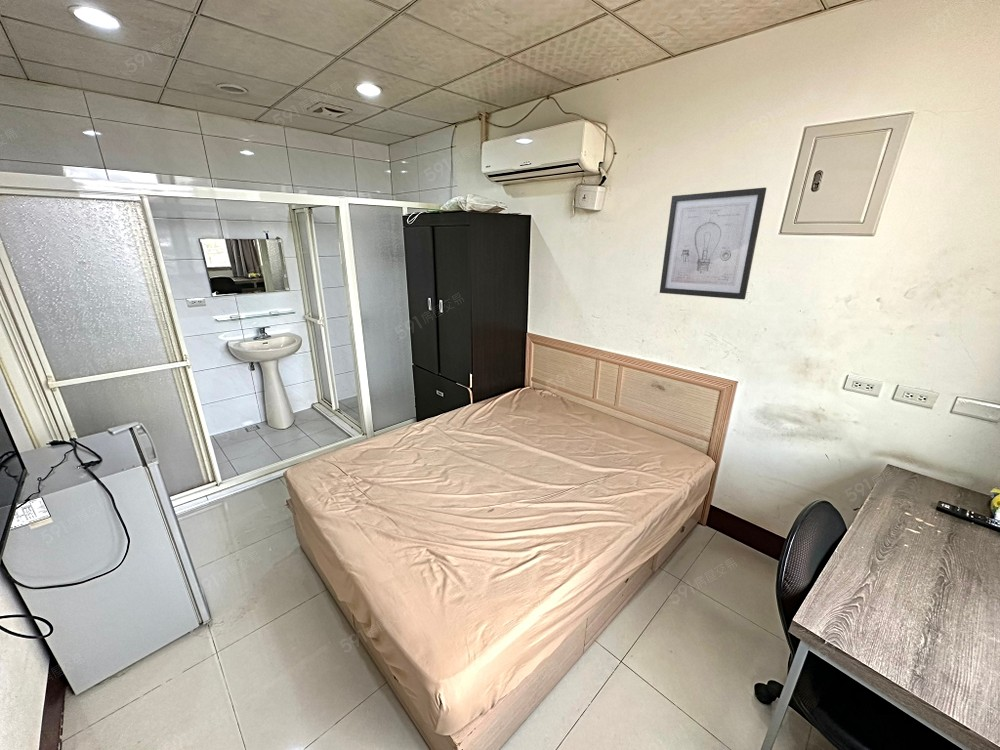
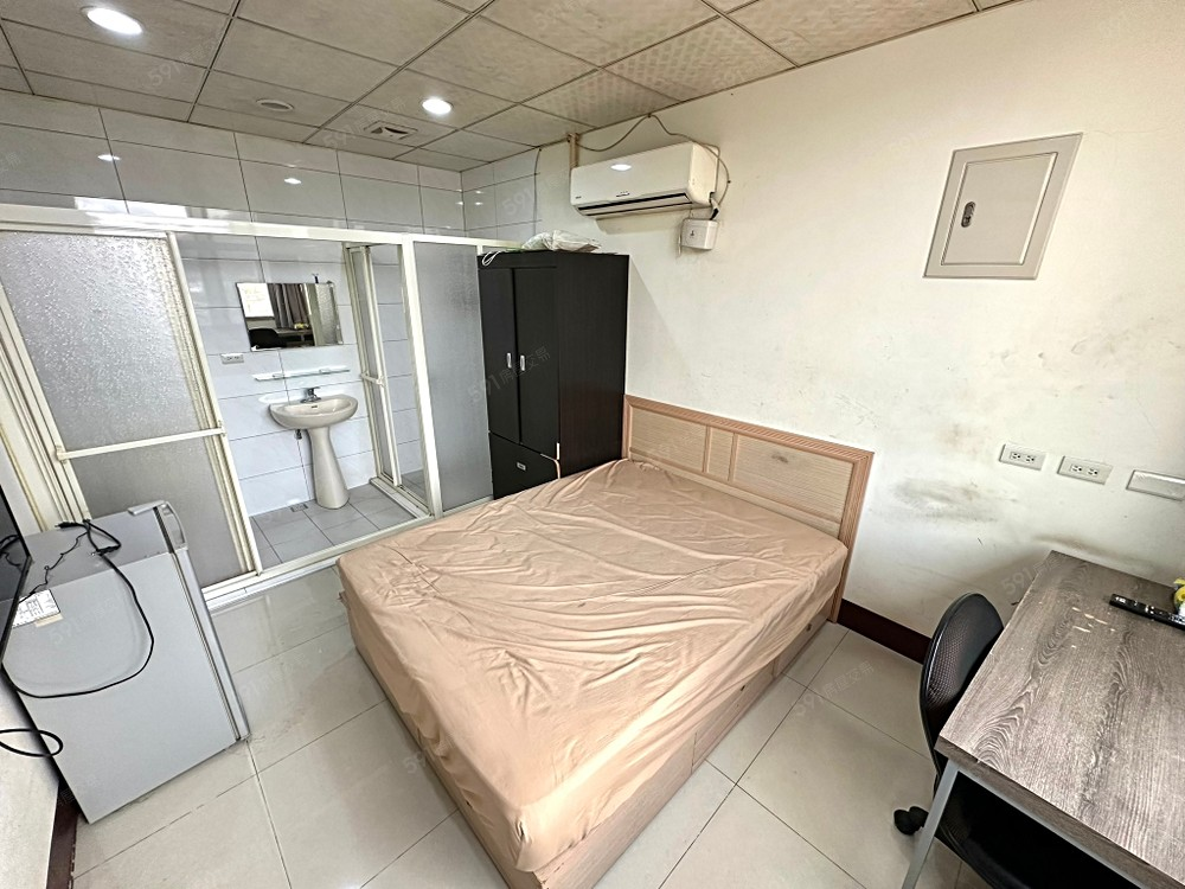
- wall art [659,187,767,301]
